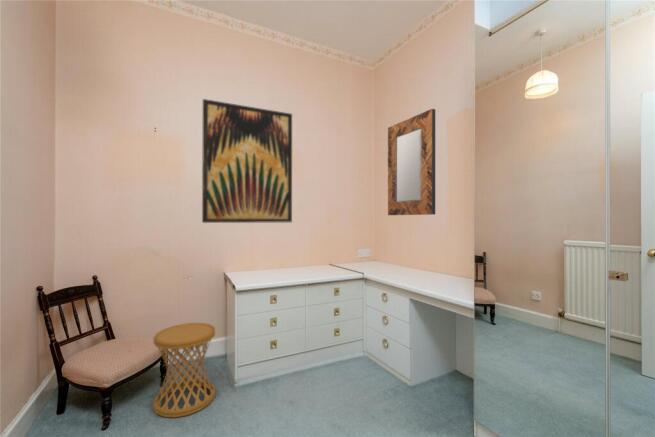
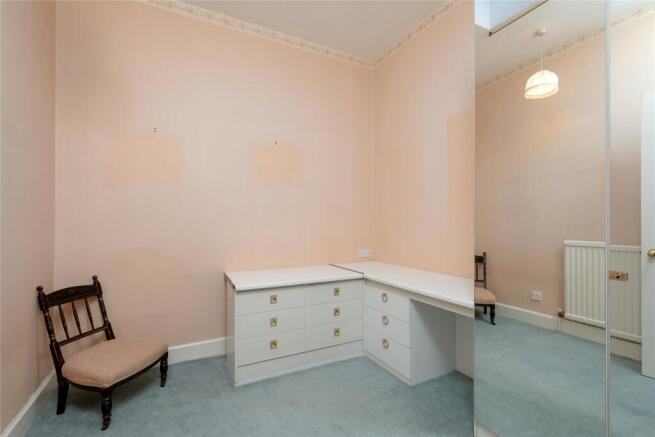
- home mirror [387,108,436,216]
- side table [152,322,216,419]
- wall art [201,98,293,224]
